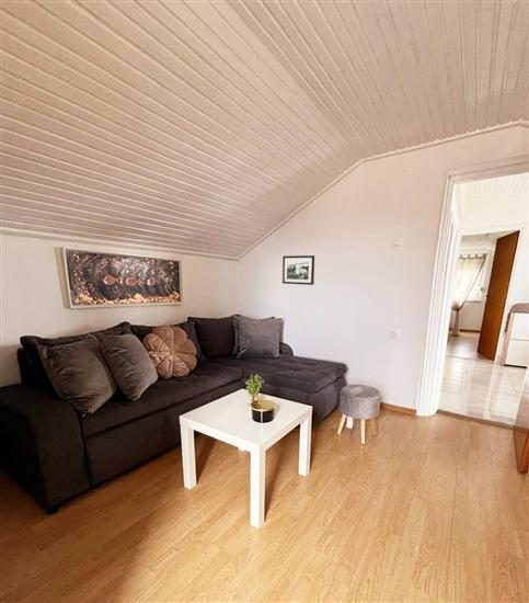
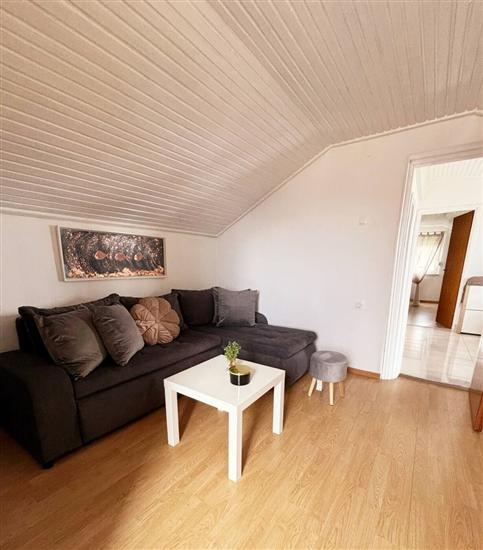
- picture frame [281,254,315,286]
